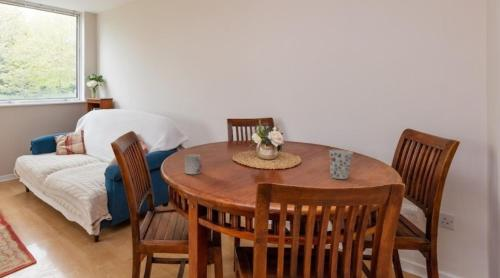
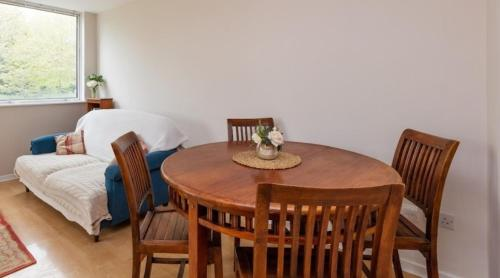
- cup [184,153,203,175]
- cup [328,149,354,180]
